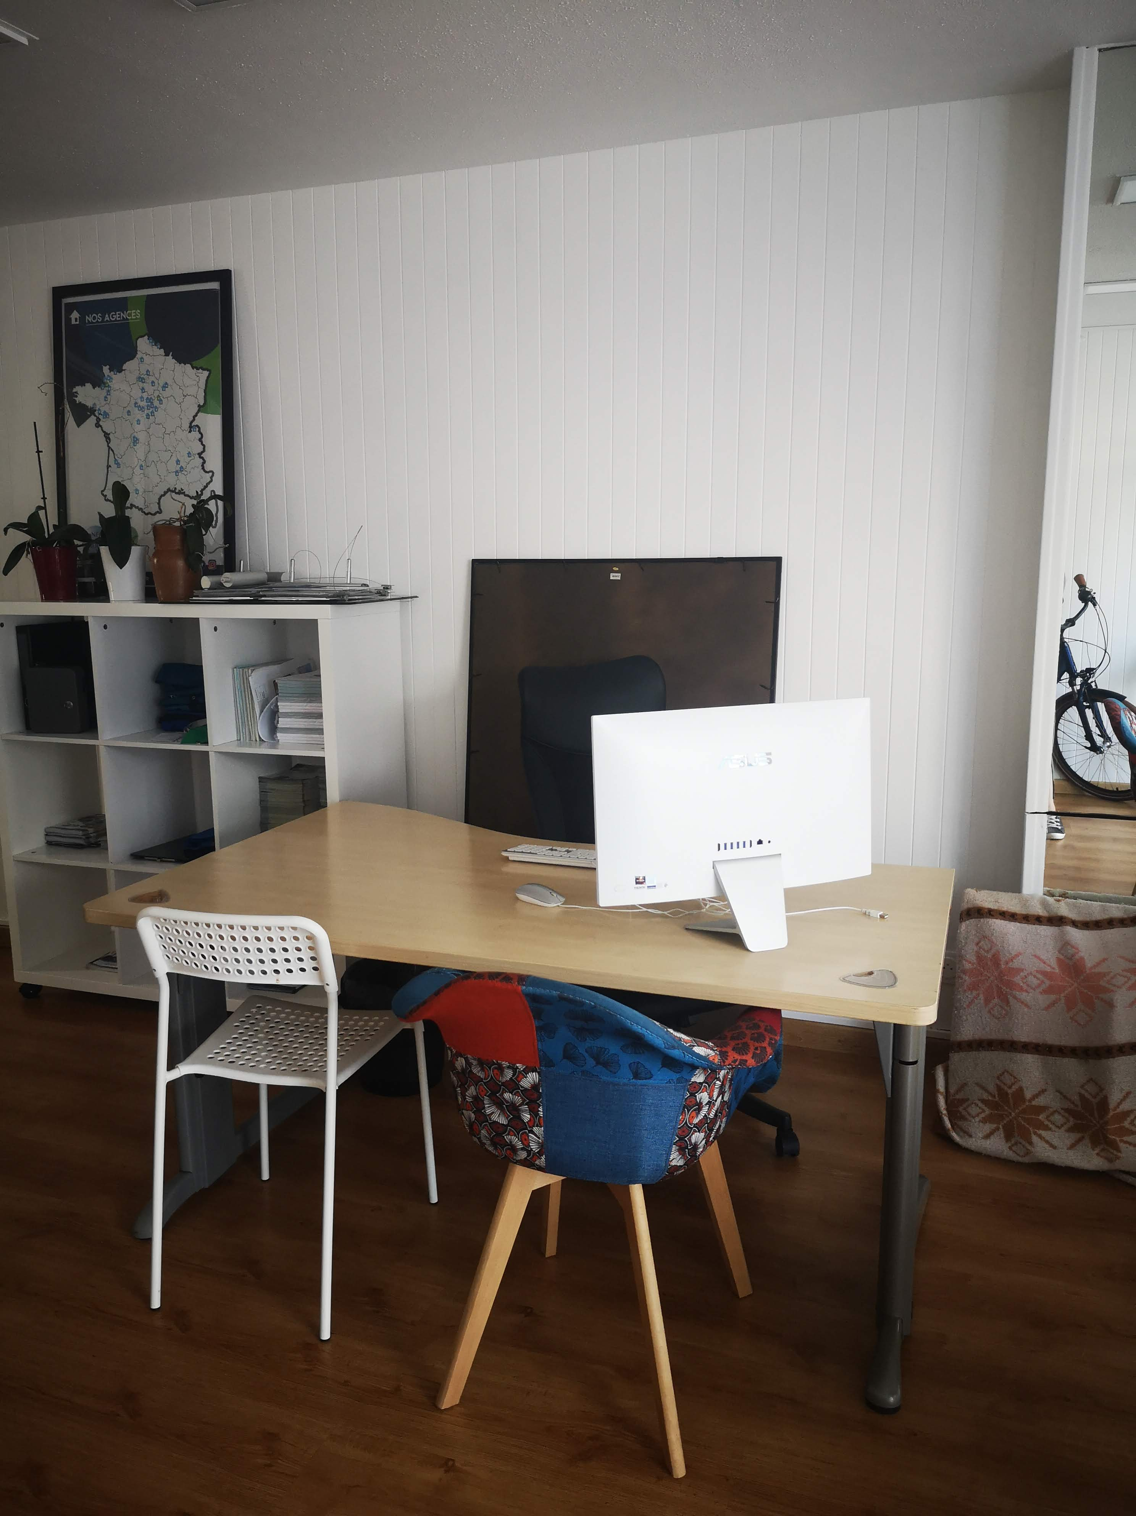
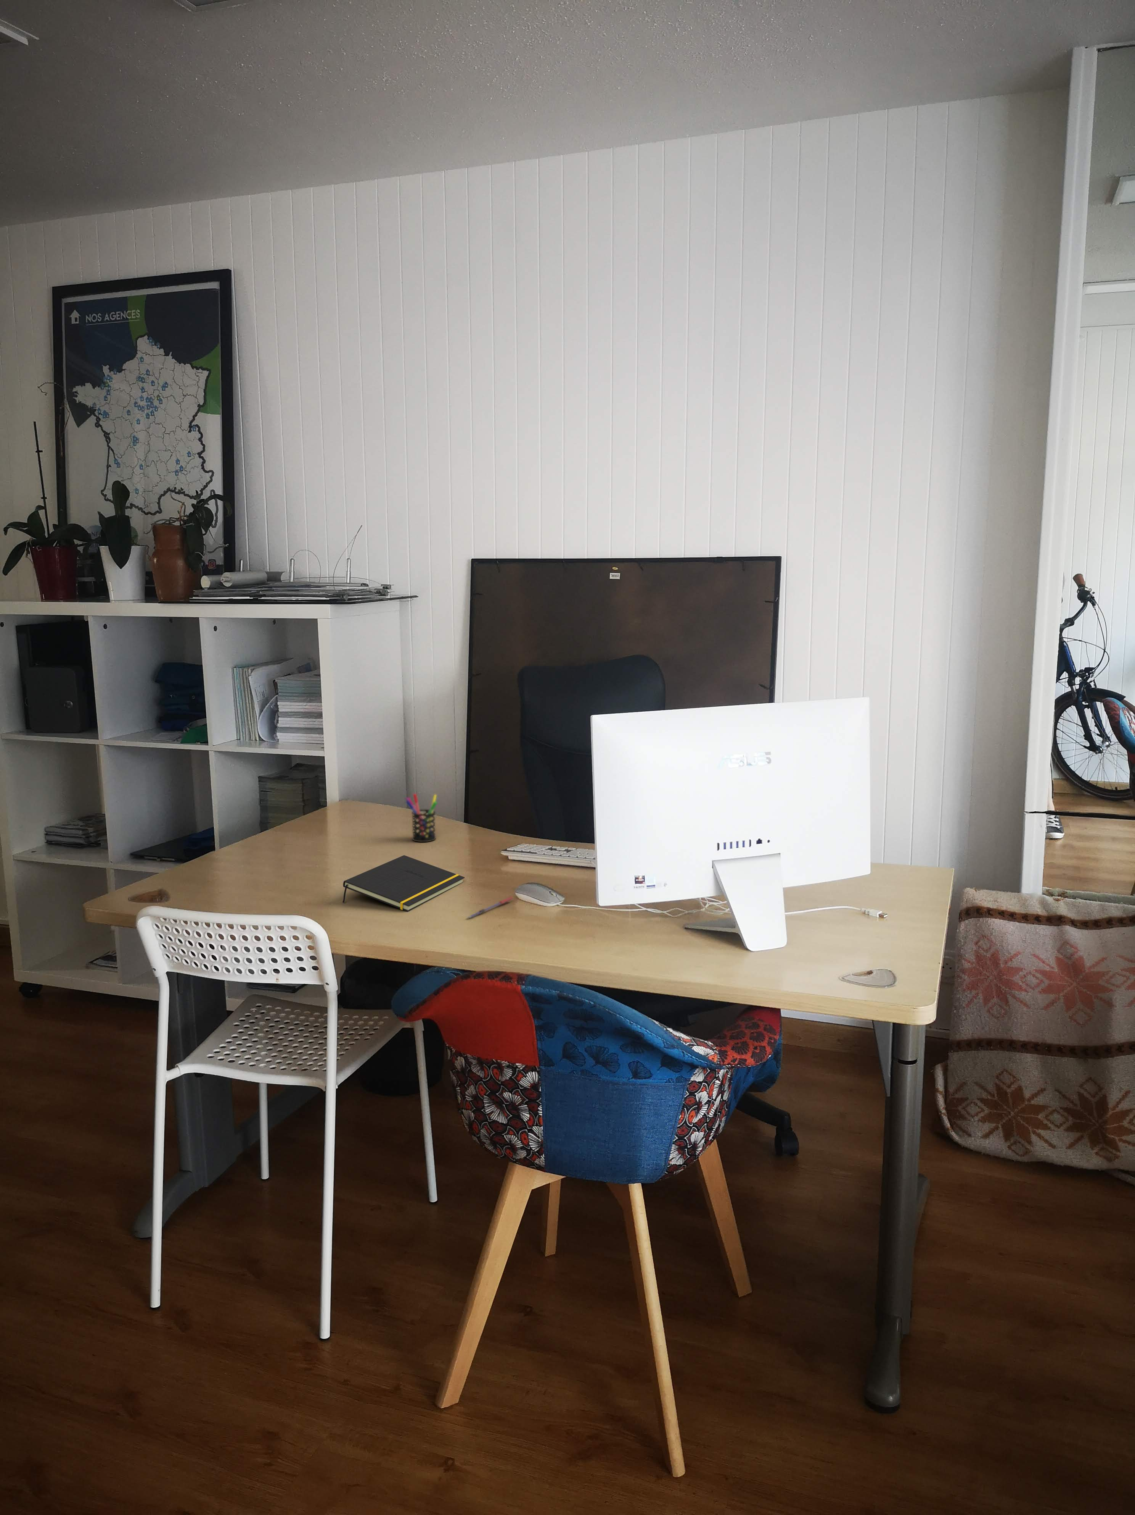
+ pen [466,896,514,919]
+ notepad [342,855,465,913]
+ pen holder [404,793,438,842]
